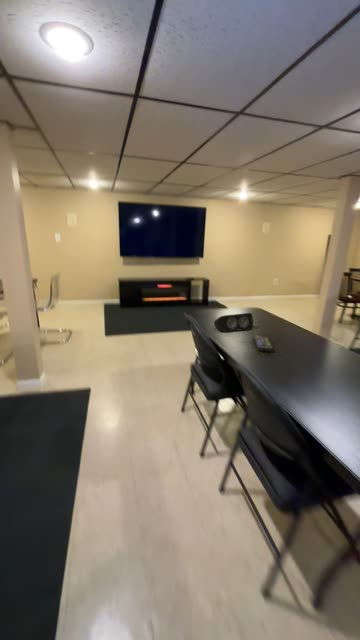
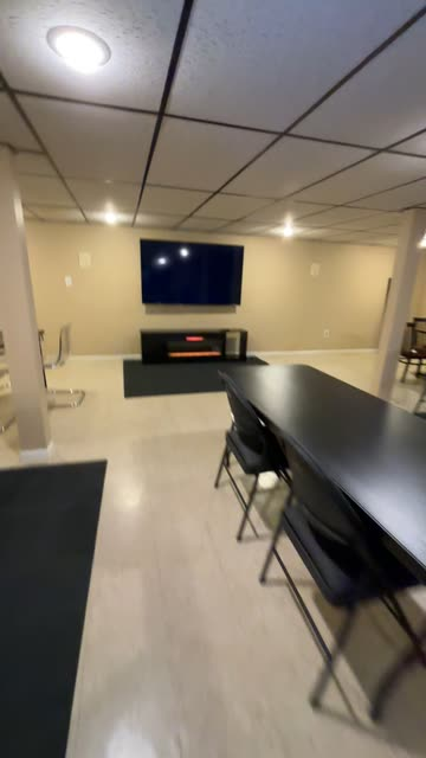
- remote control [253,335,274,353]
- speaker [213,312,255,333]
